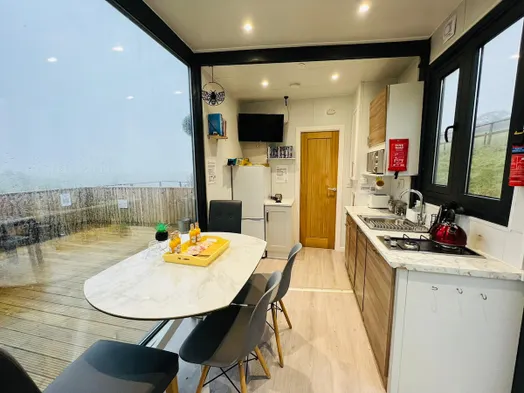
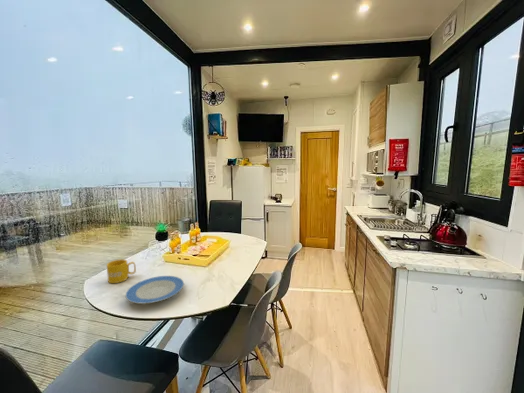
+ plate [124,275,185,305]
+ mug [106,258,137,284]
